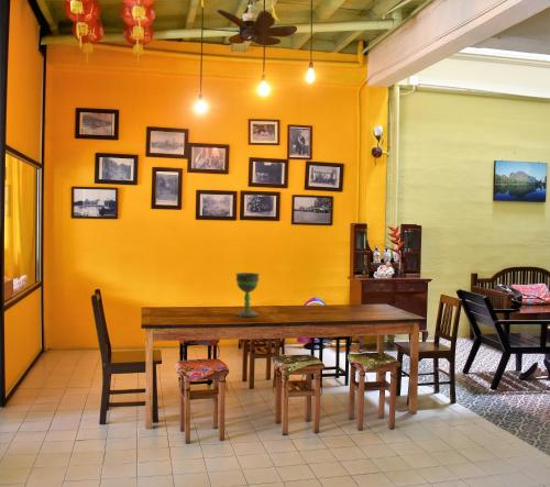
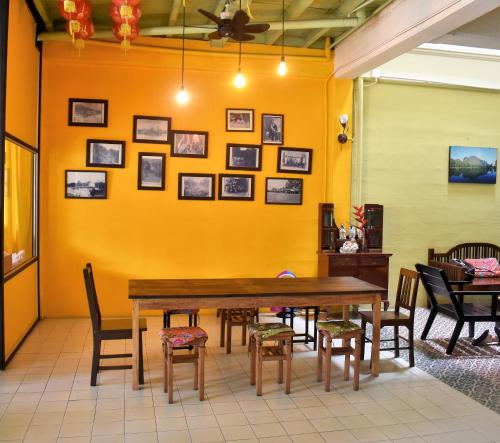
- chalice [234,272,261,318]
